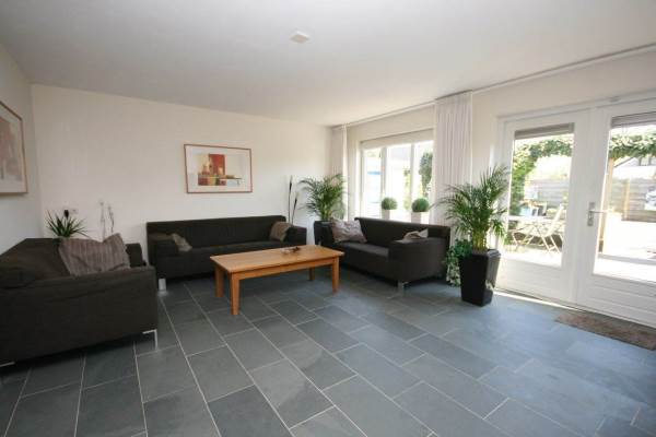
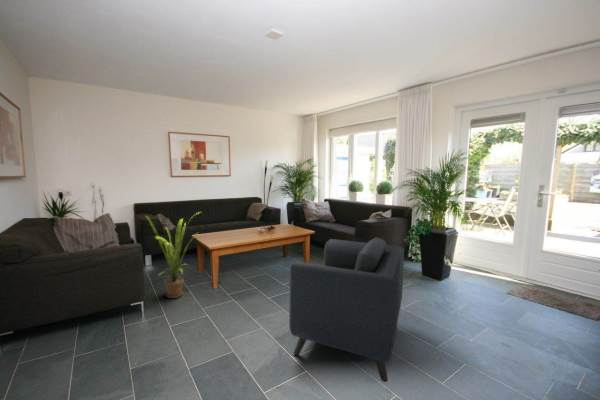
+ armchair [288,236,405,383]
+ house plant [144,211,202,299]
